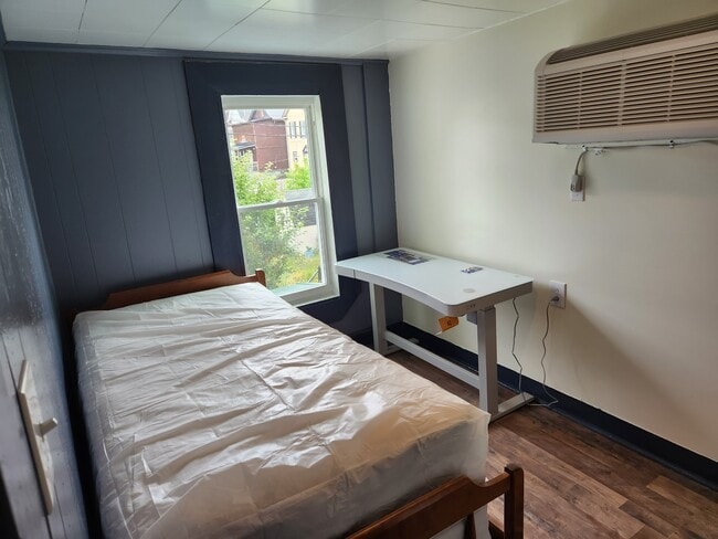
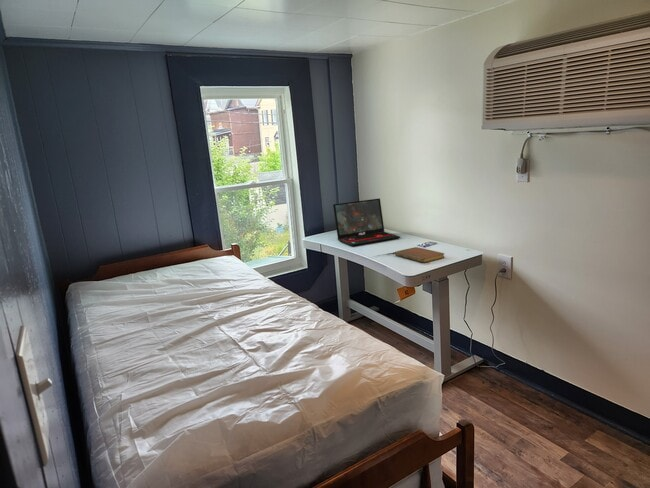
+ notebook [394,246,445,264]
+ laptop [332,198,401,247]
